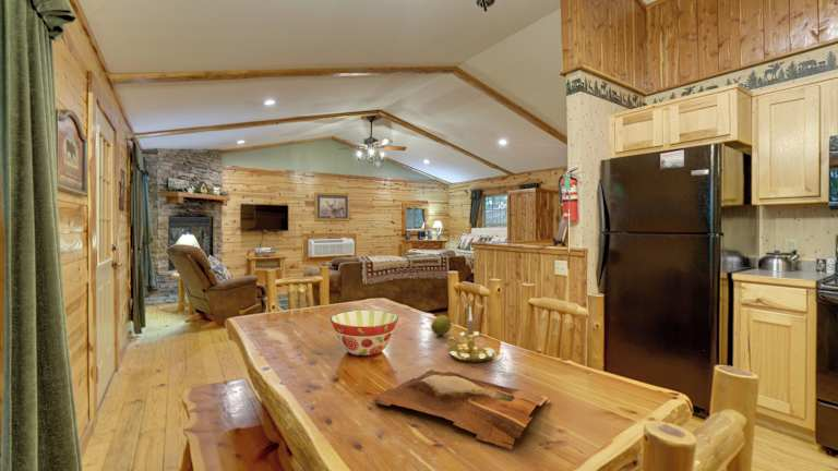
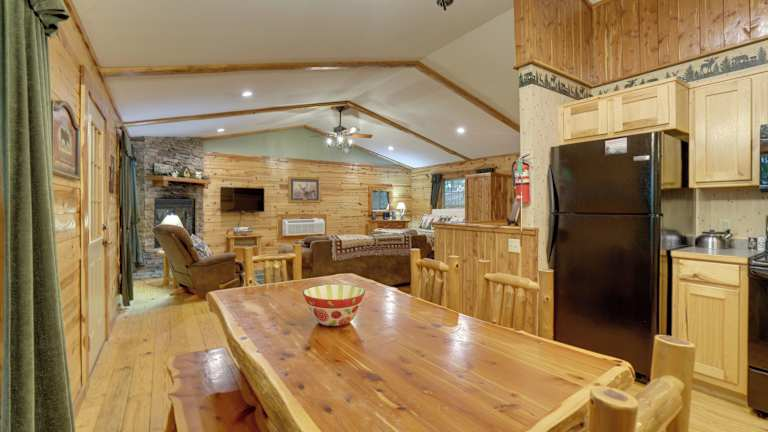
- apple [430,315,452,336]
- candle holder [443,306,495,363]
- cutting board [370,369,552,450]
